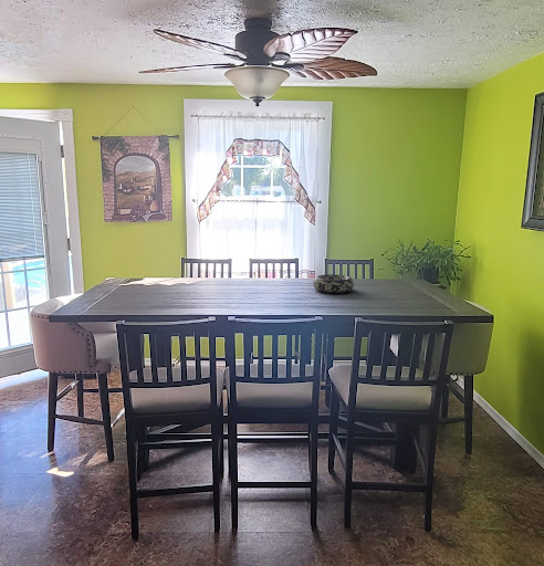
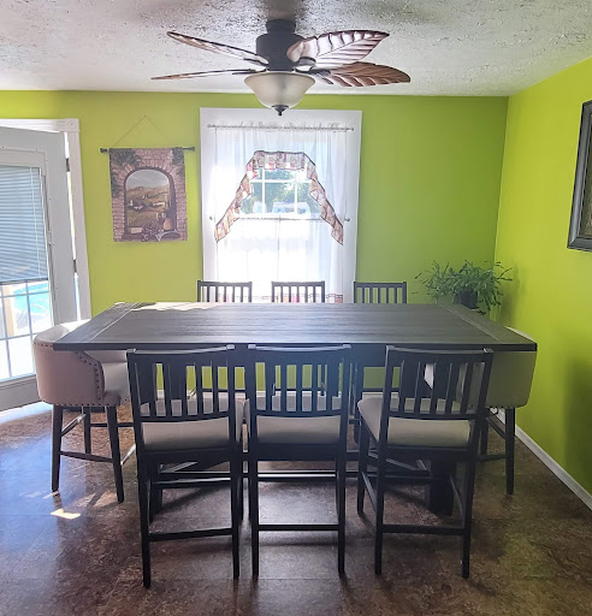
- decorative bowl [312,273,355,294]
